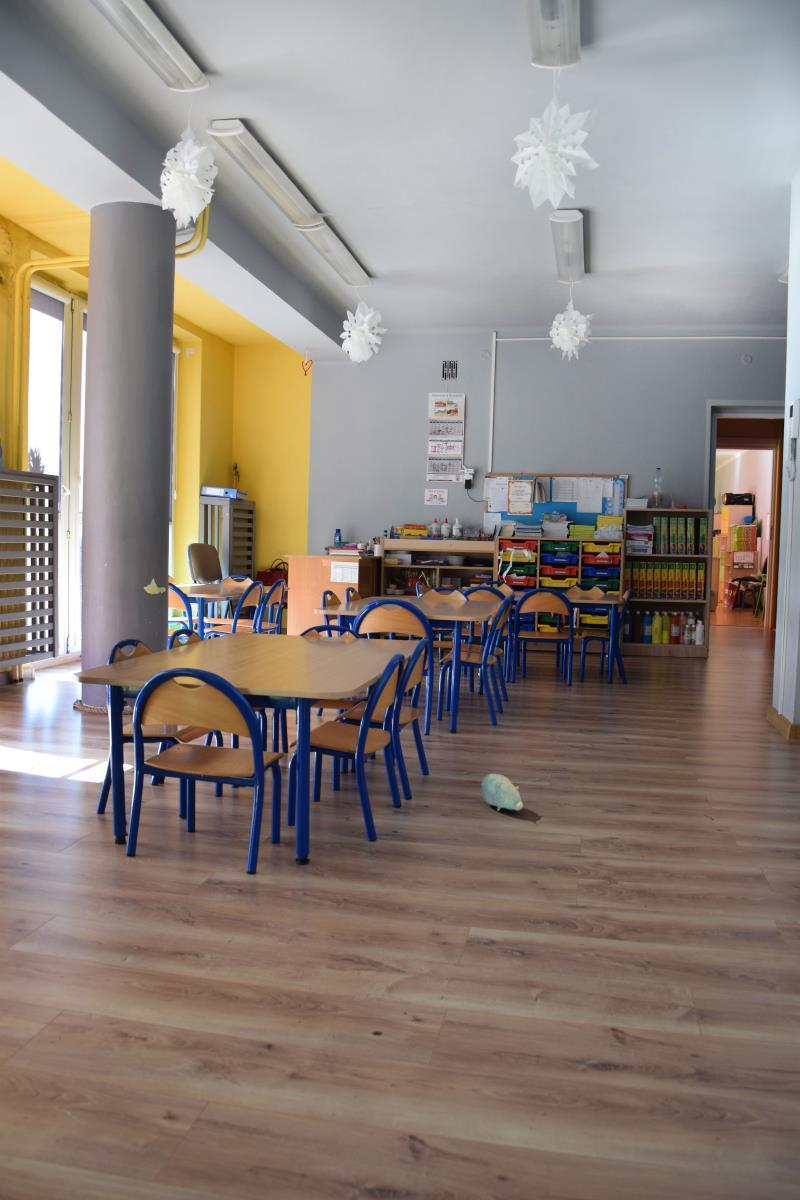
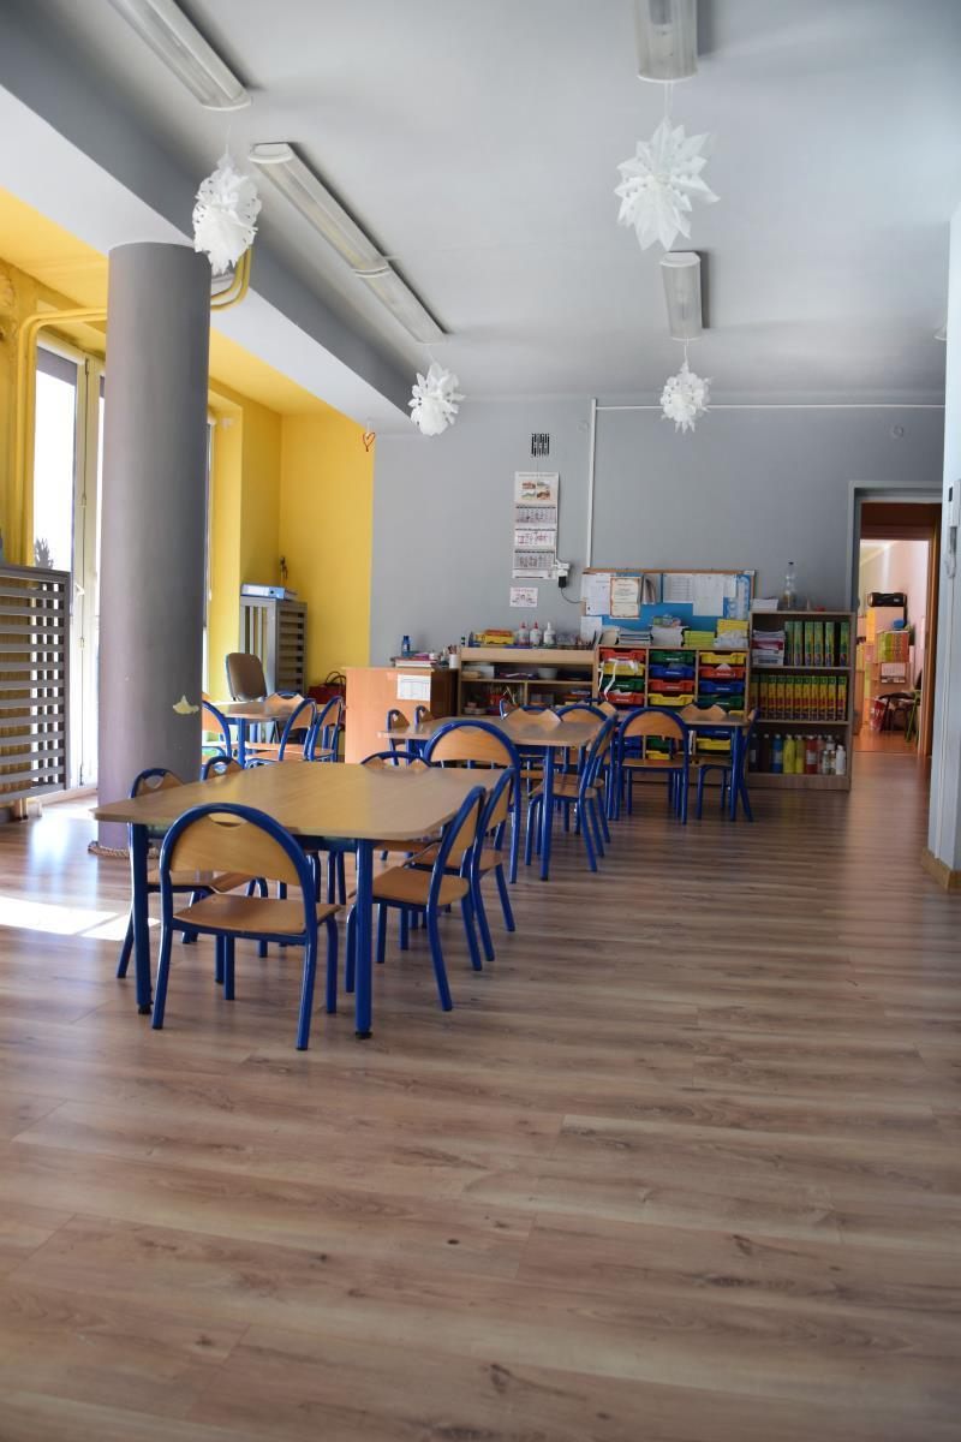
- plush toy [480,772,524,812]
